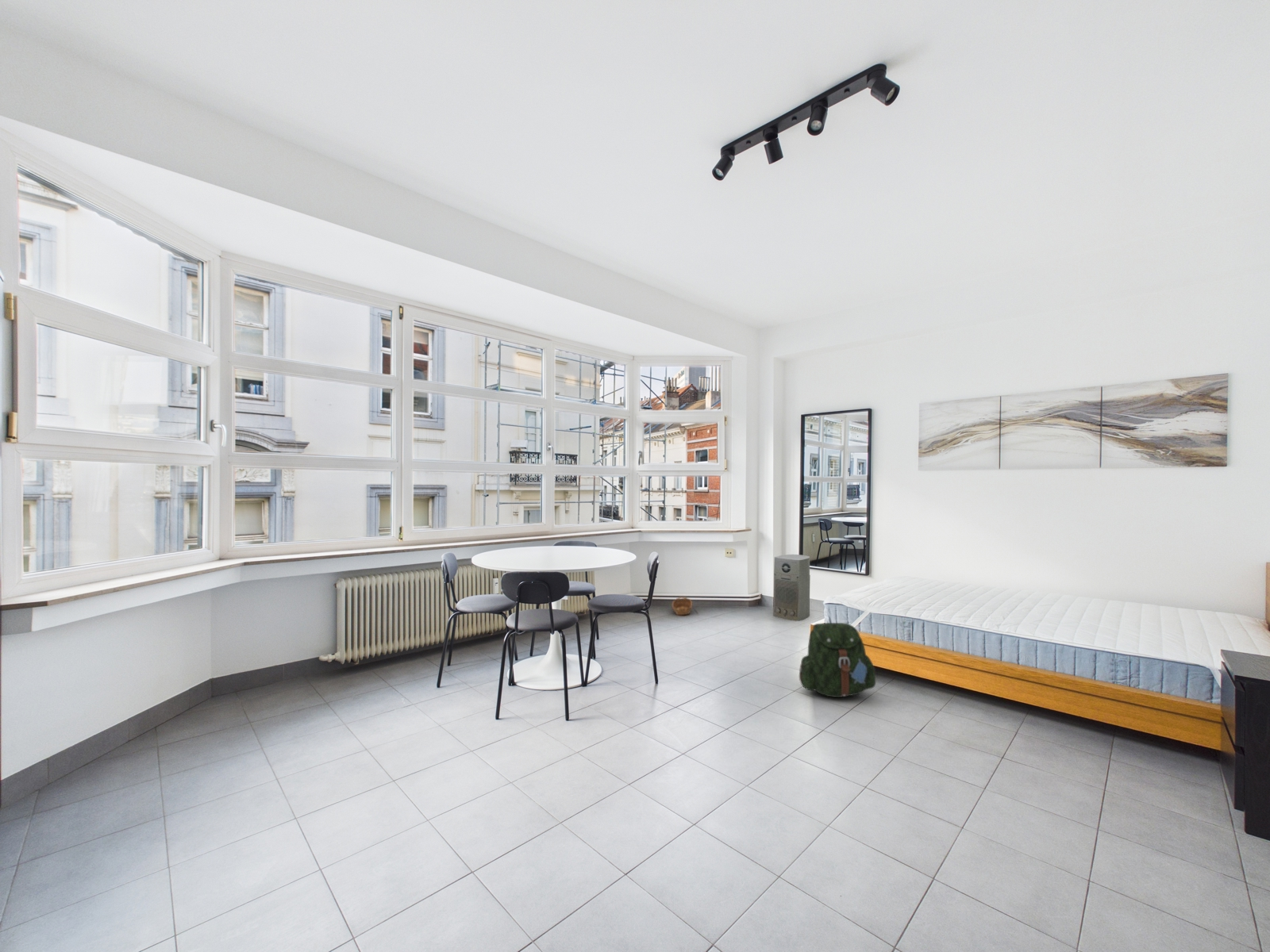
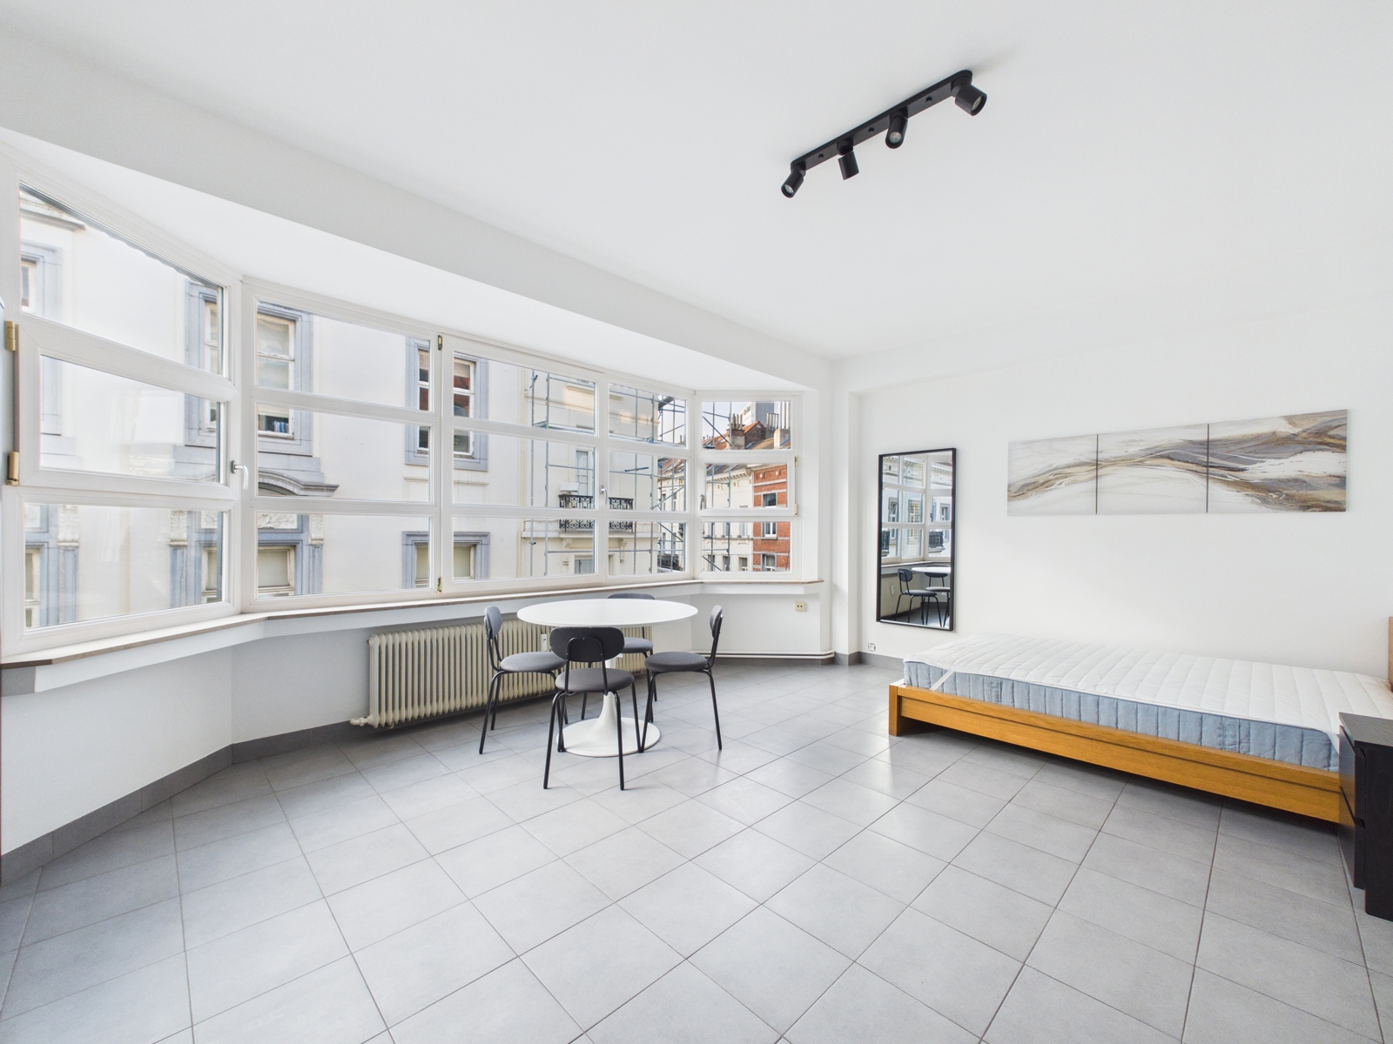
- air purifier [772,554,811,622]
- basket [672,596,693,616]
- backpack [799,622,876,698]
